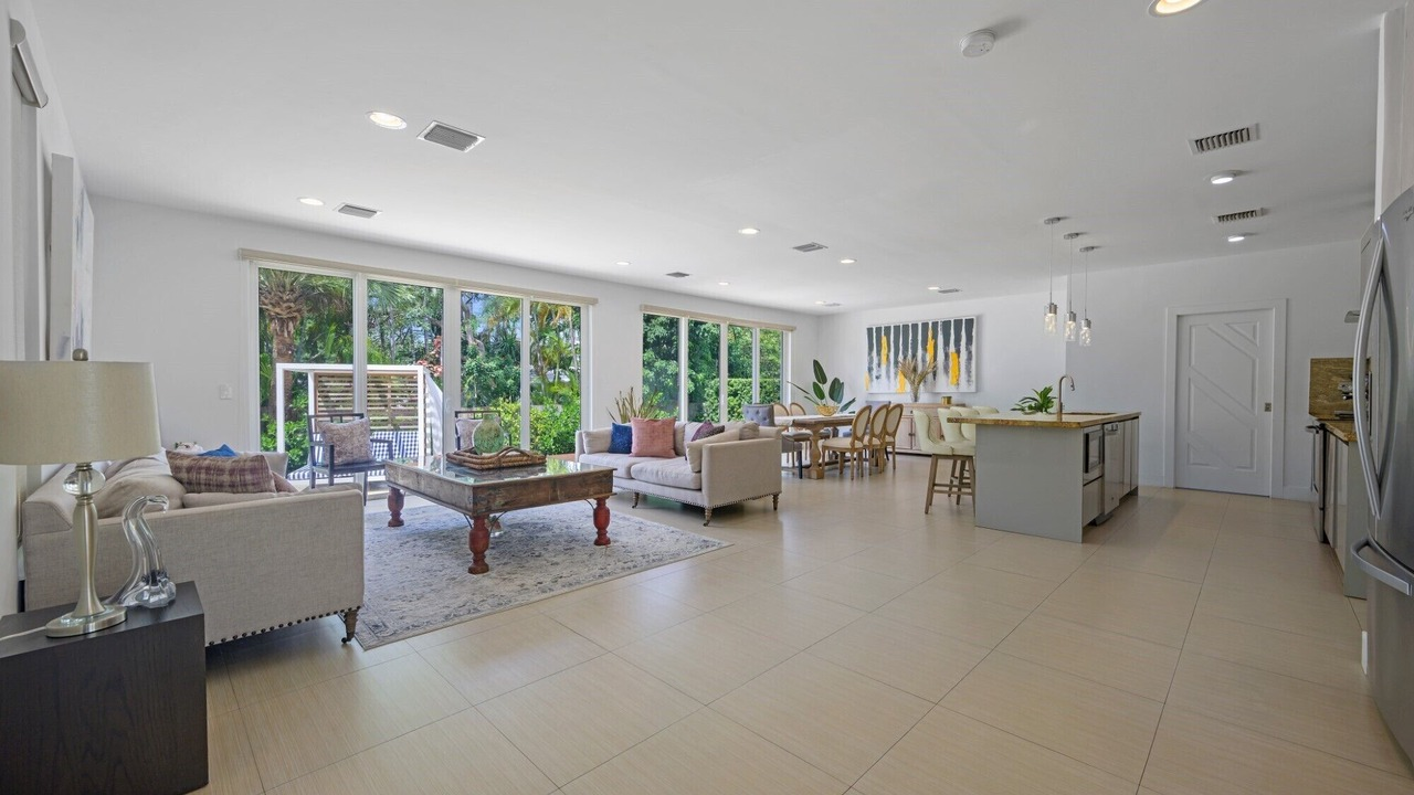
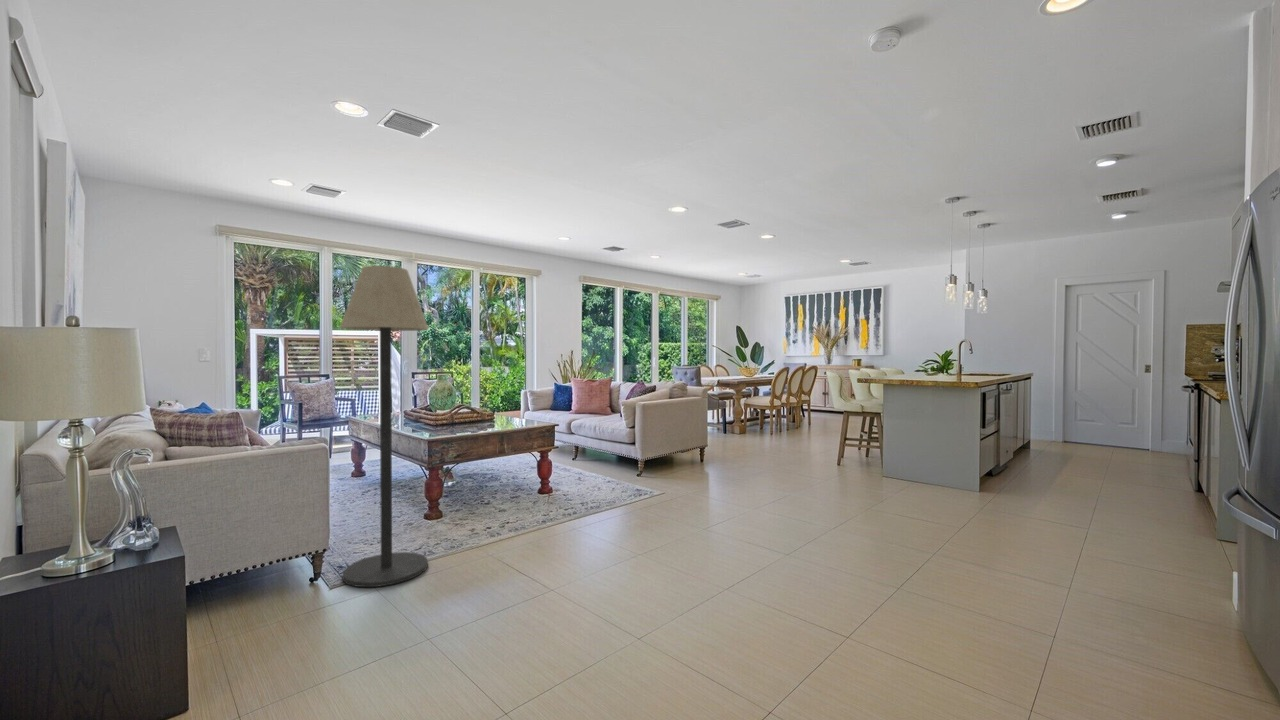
+ floor lamp [339,265,430,588]
